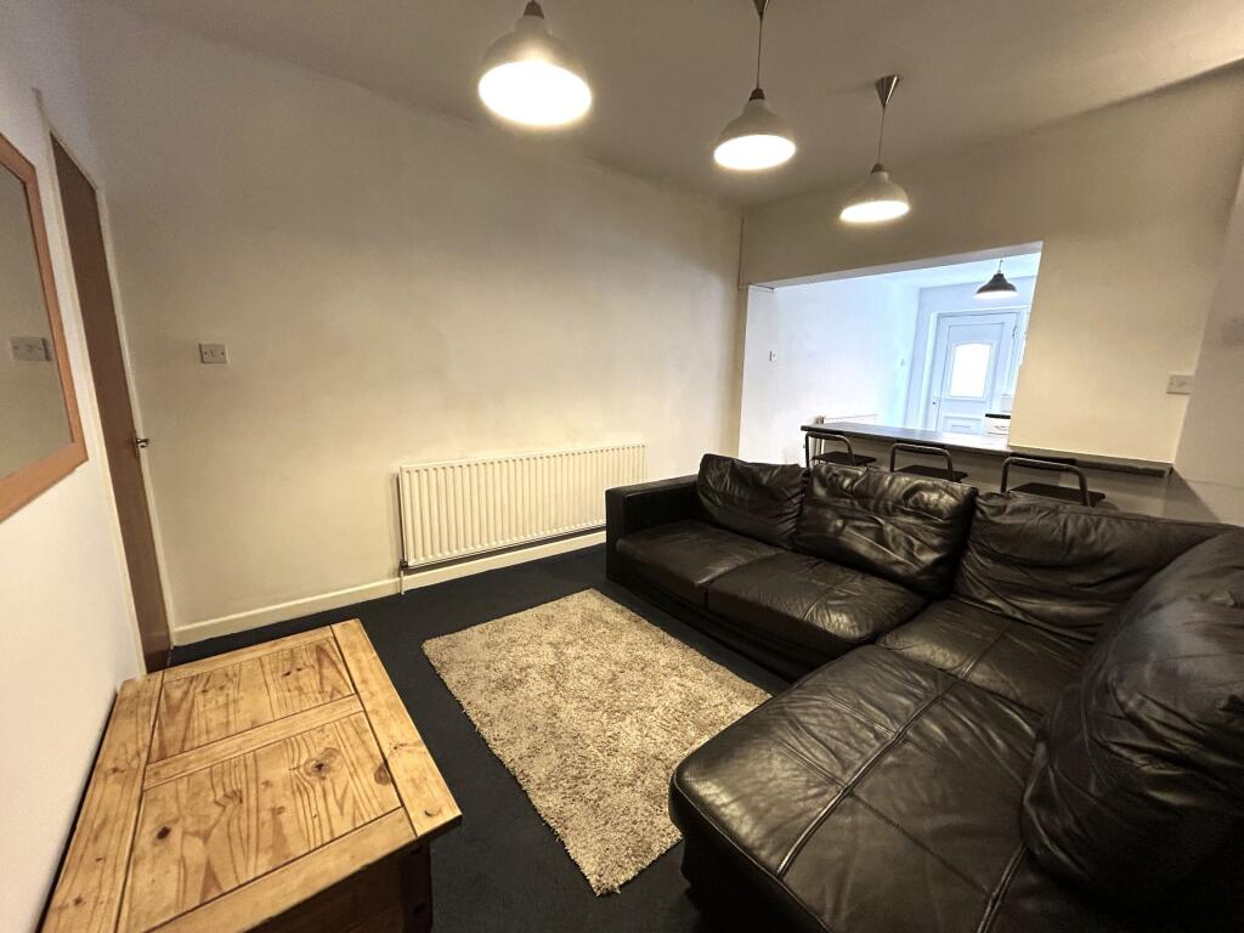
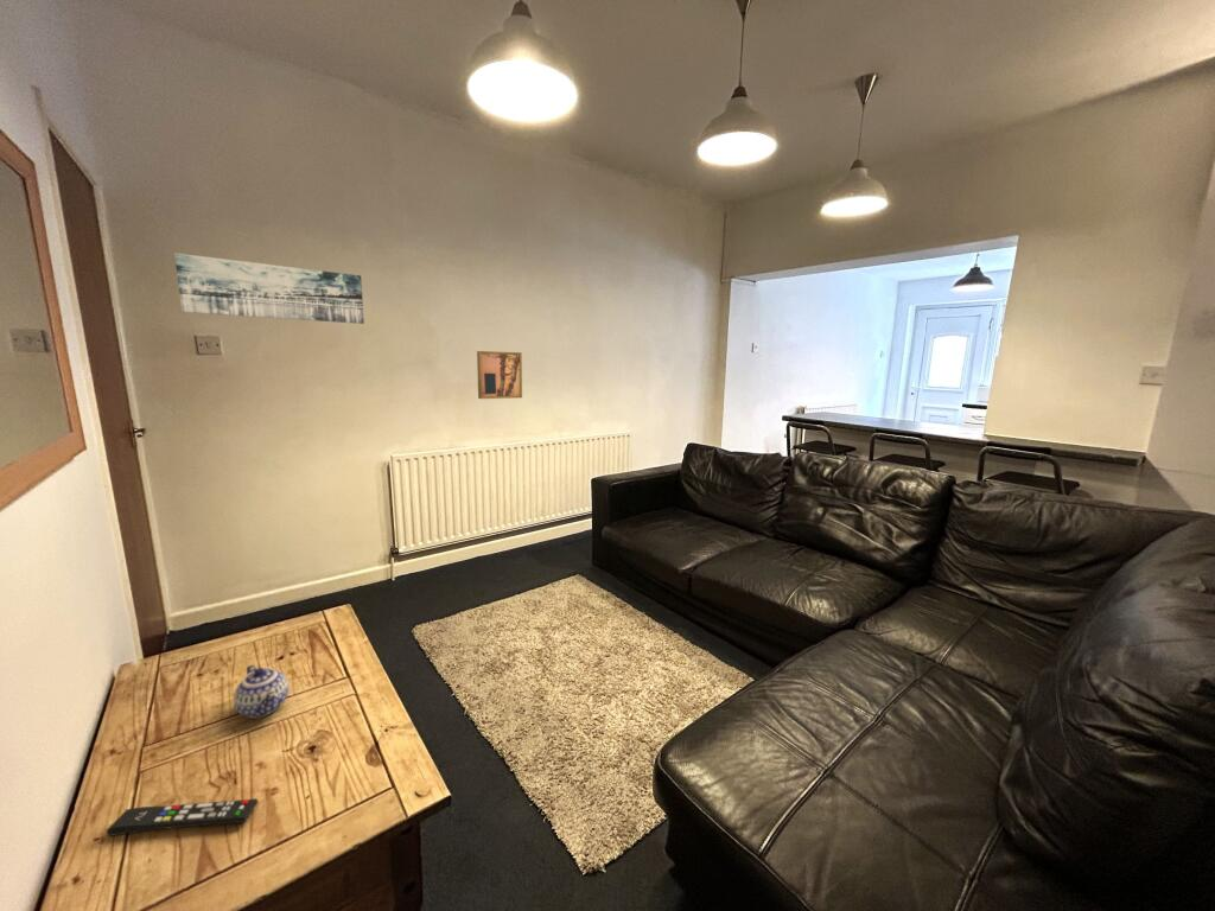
+ wall art [173,251,365,325]
+ teapot [233,663,290,720]
+ wall art [476,350,523,400]
+ remote control [104,797,259,837]
